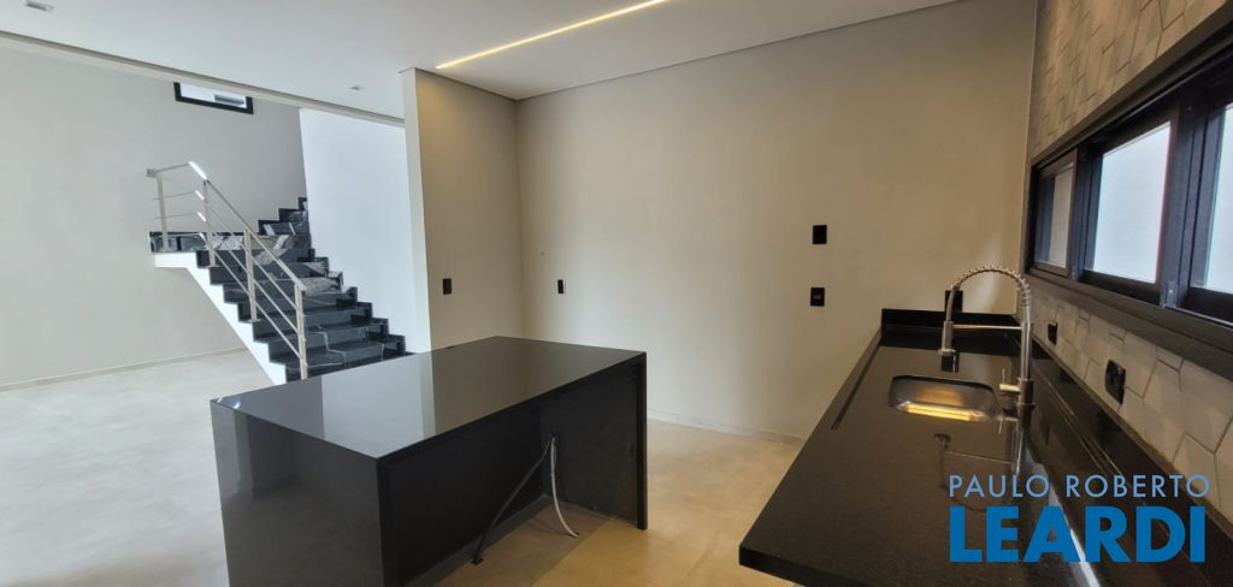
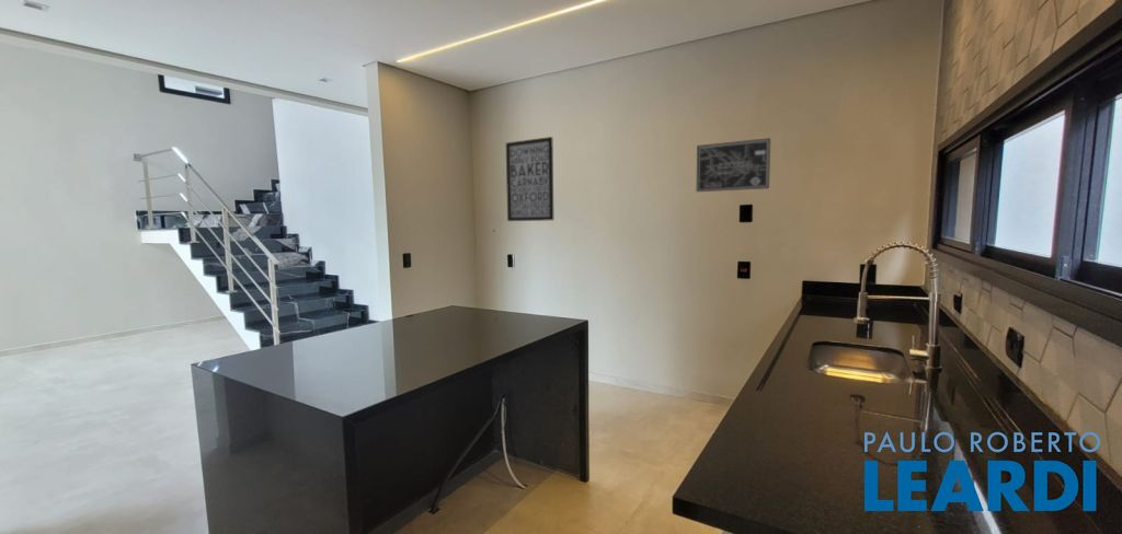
+ wall art [696,137,771,193]
+ wall art [505,136,554,222]
